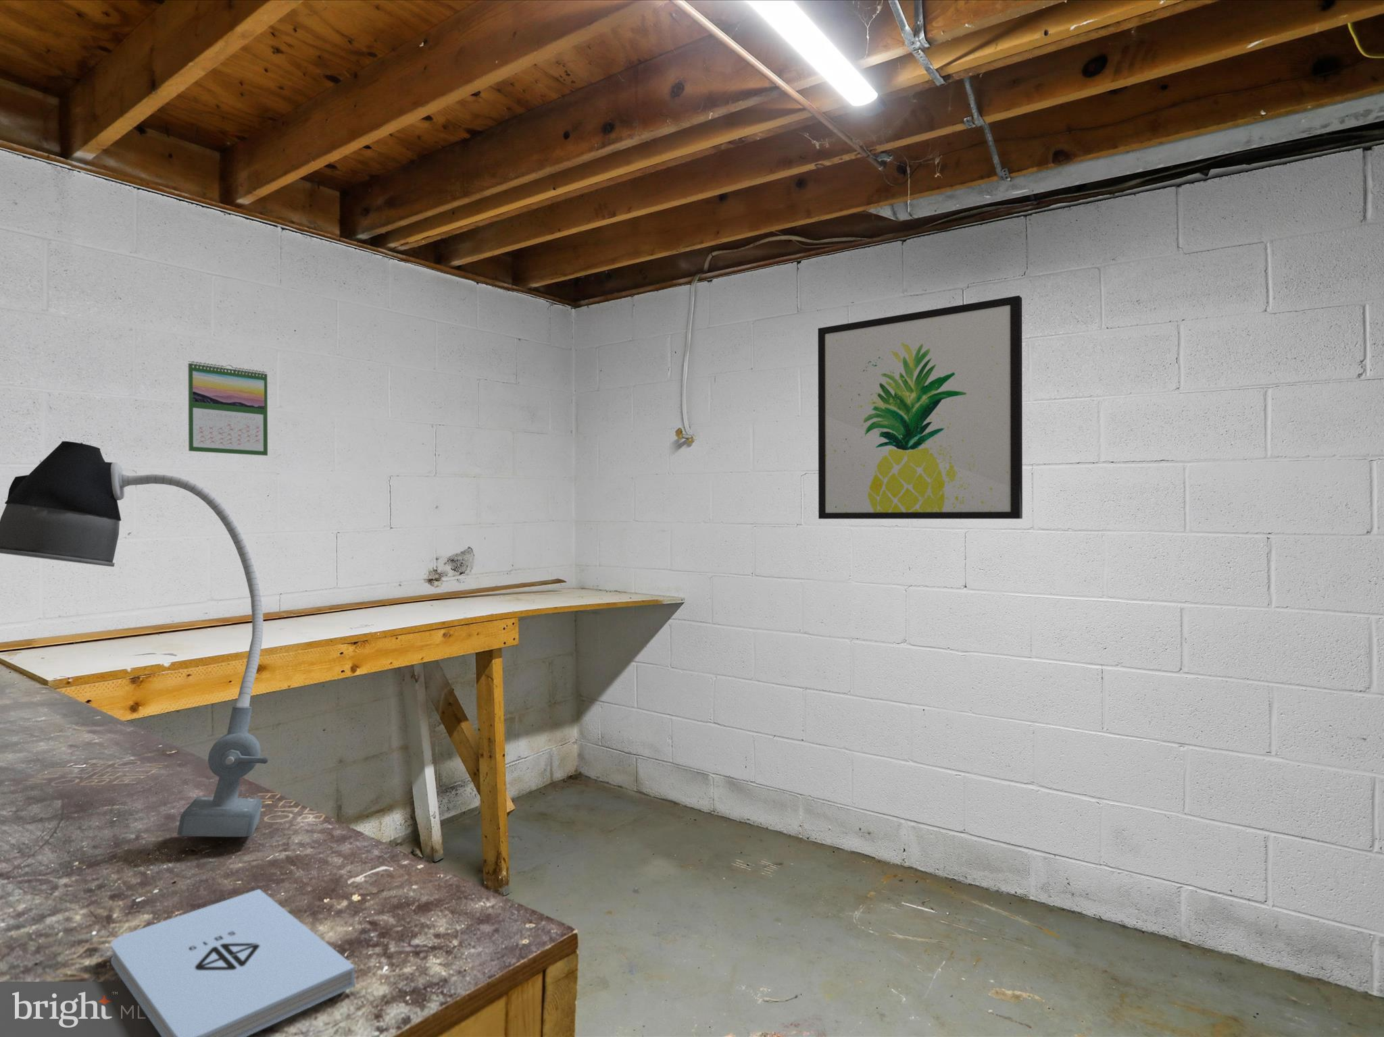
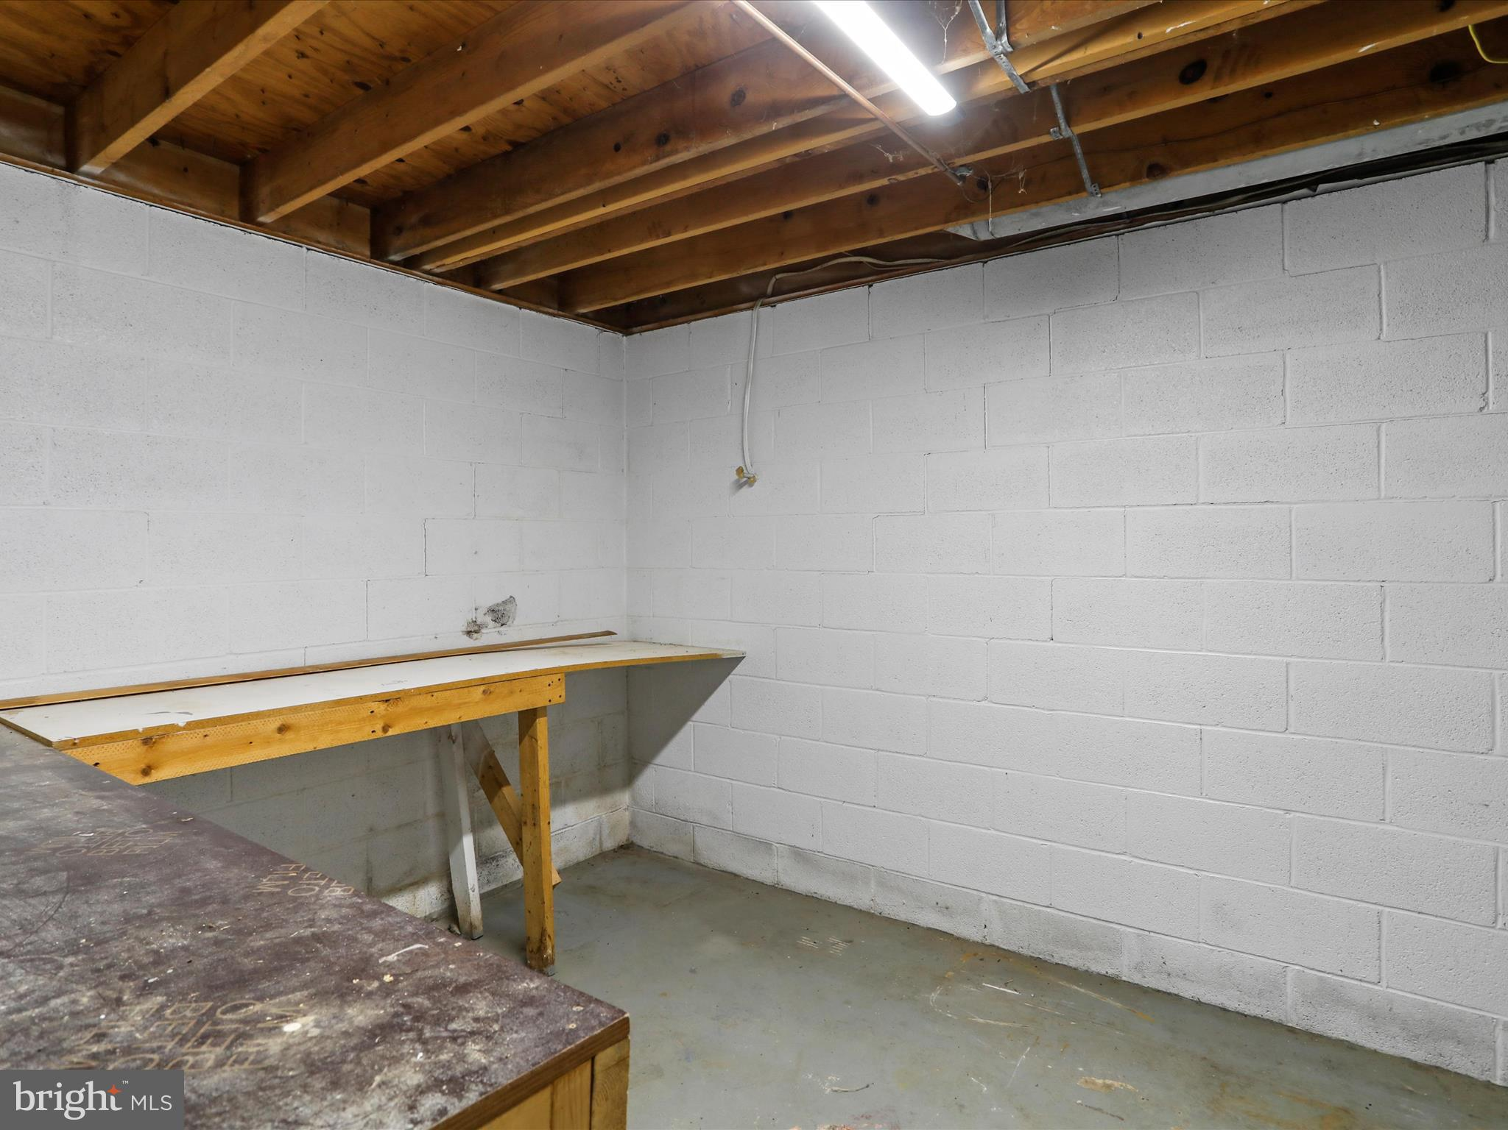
- wall art [817,295,1023,520]
- desk lamp [0,441,269,838]
- notepad [110,889,356,1037]
- calendar [187,361,268,456]
